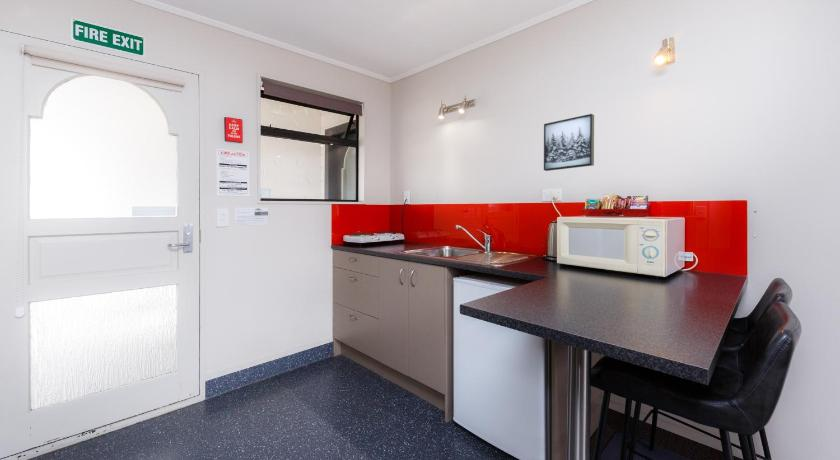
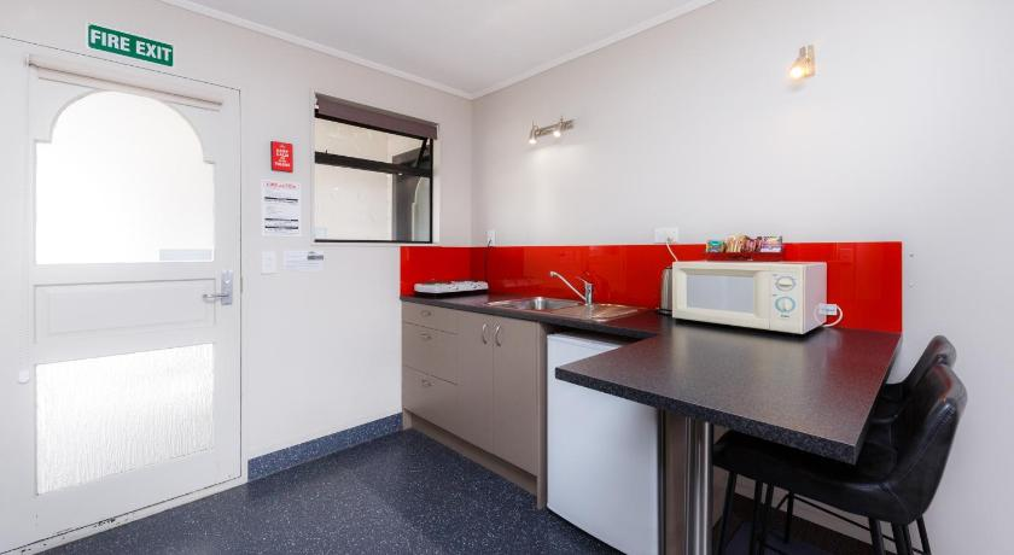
- wall art [543,113,595,172]
